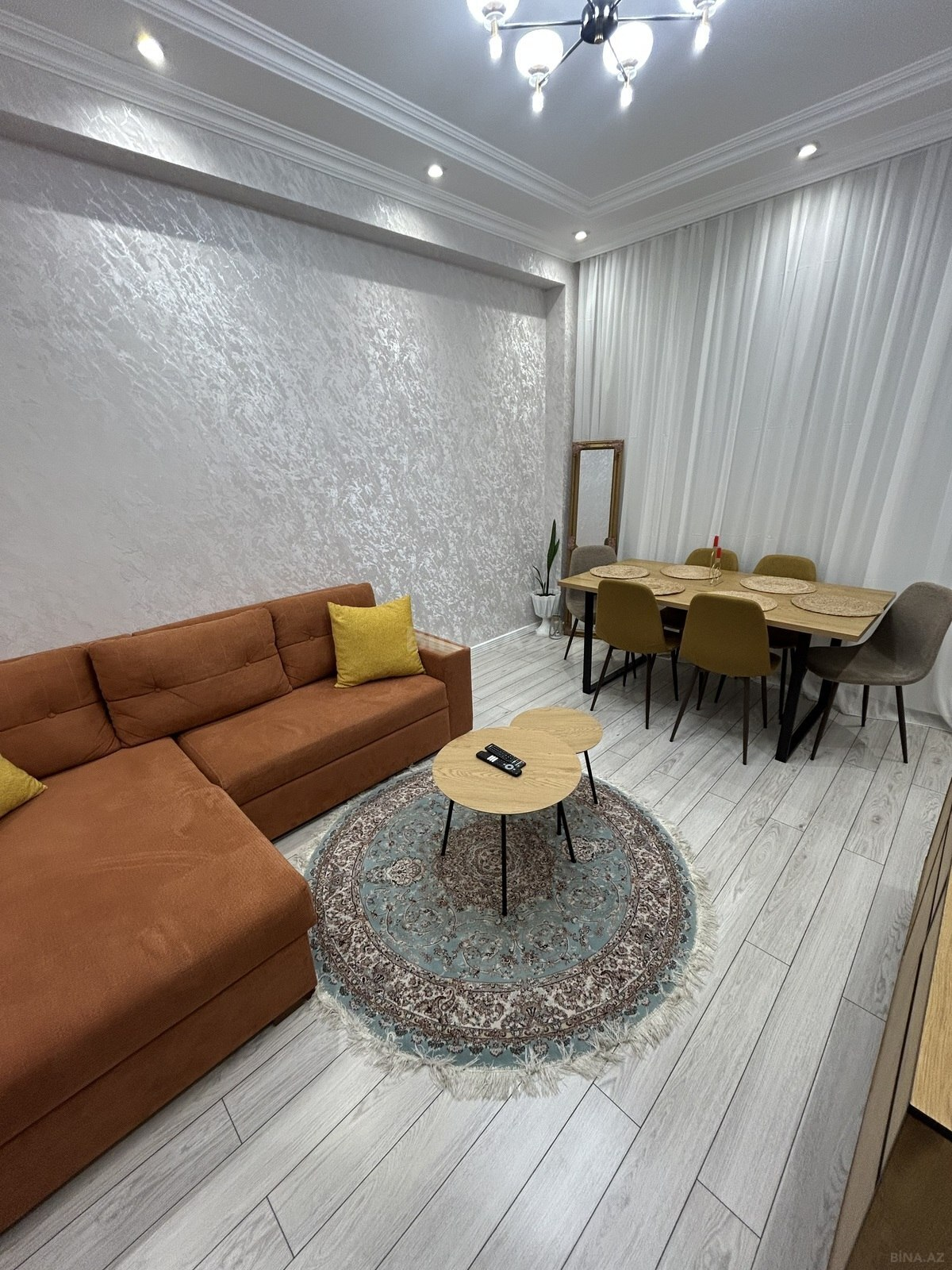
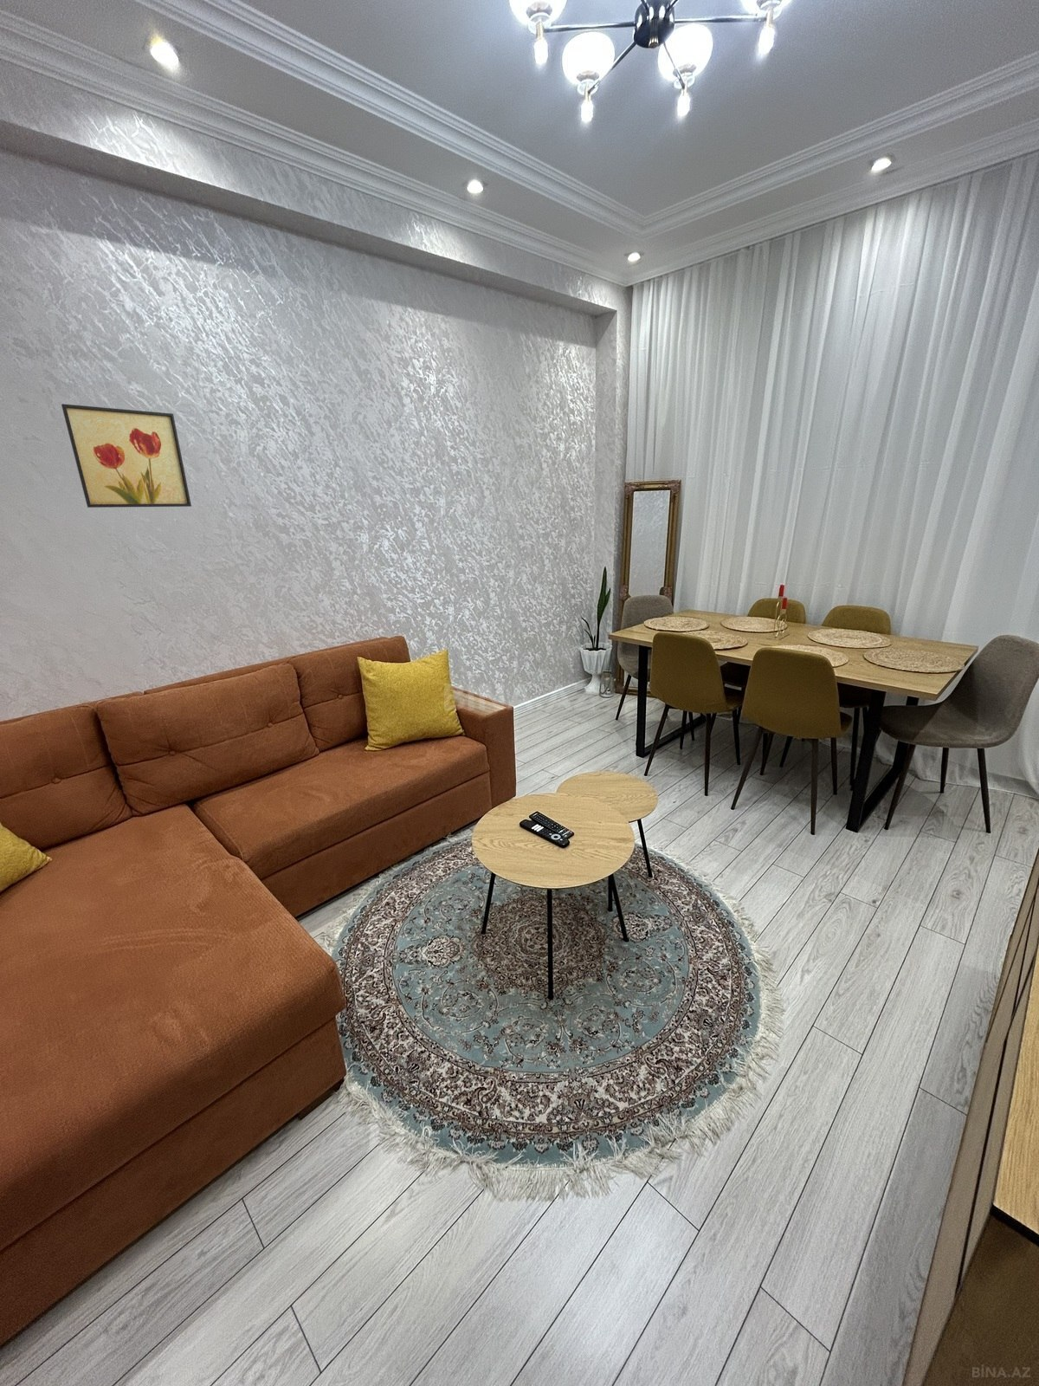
+ wall art [61,403,192,509]
